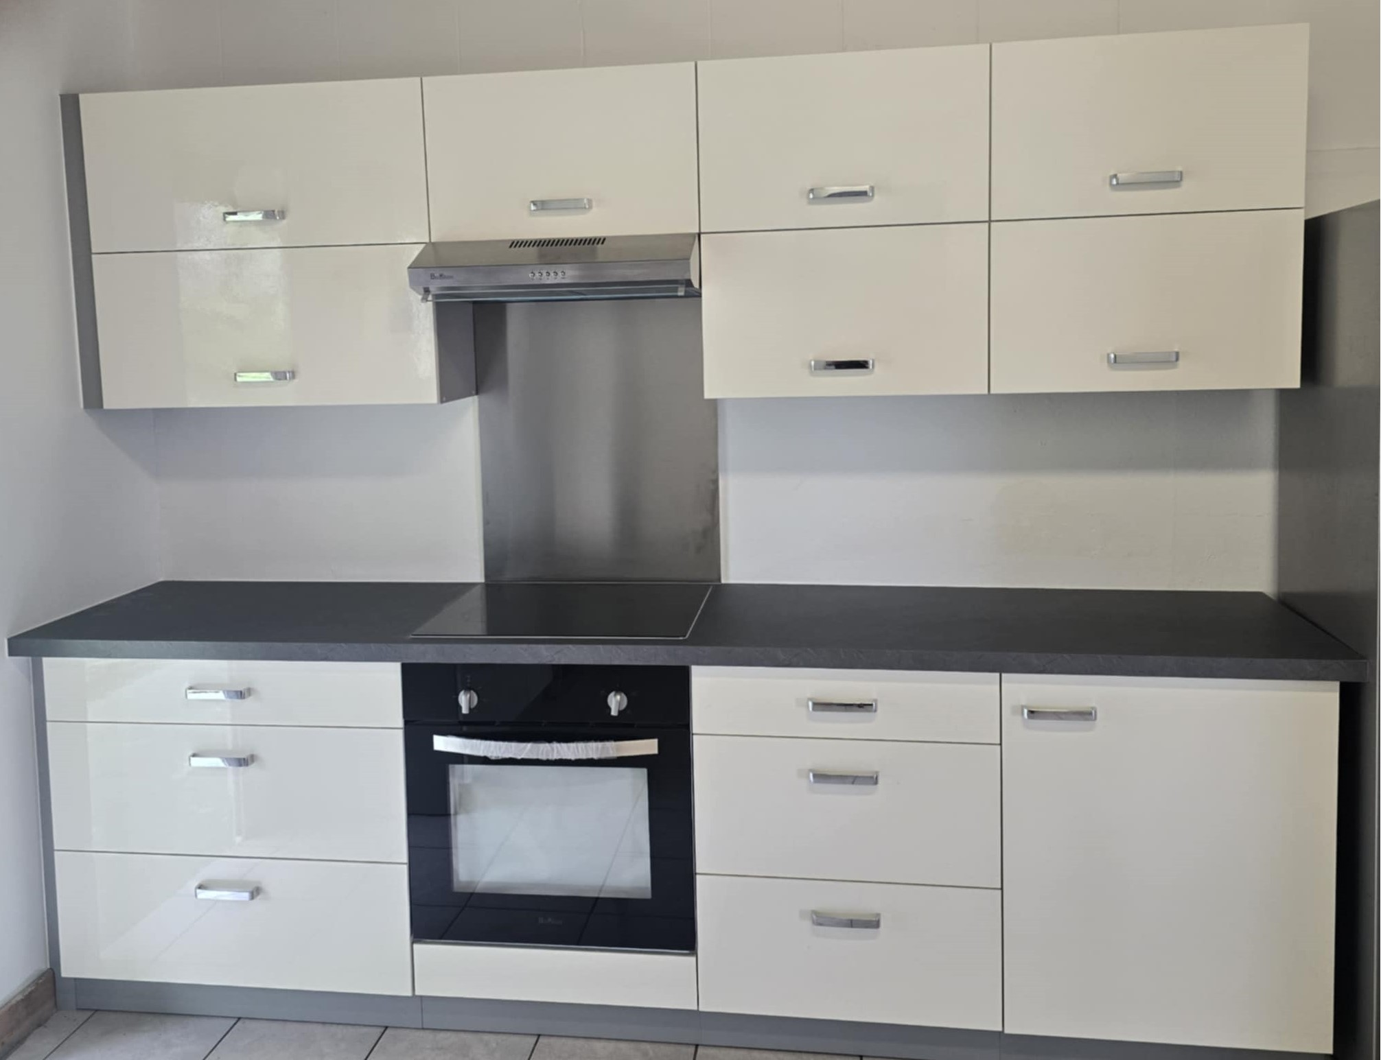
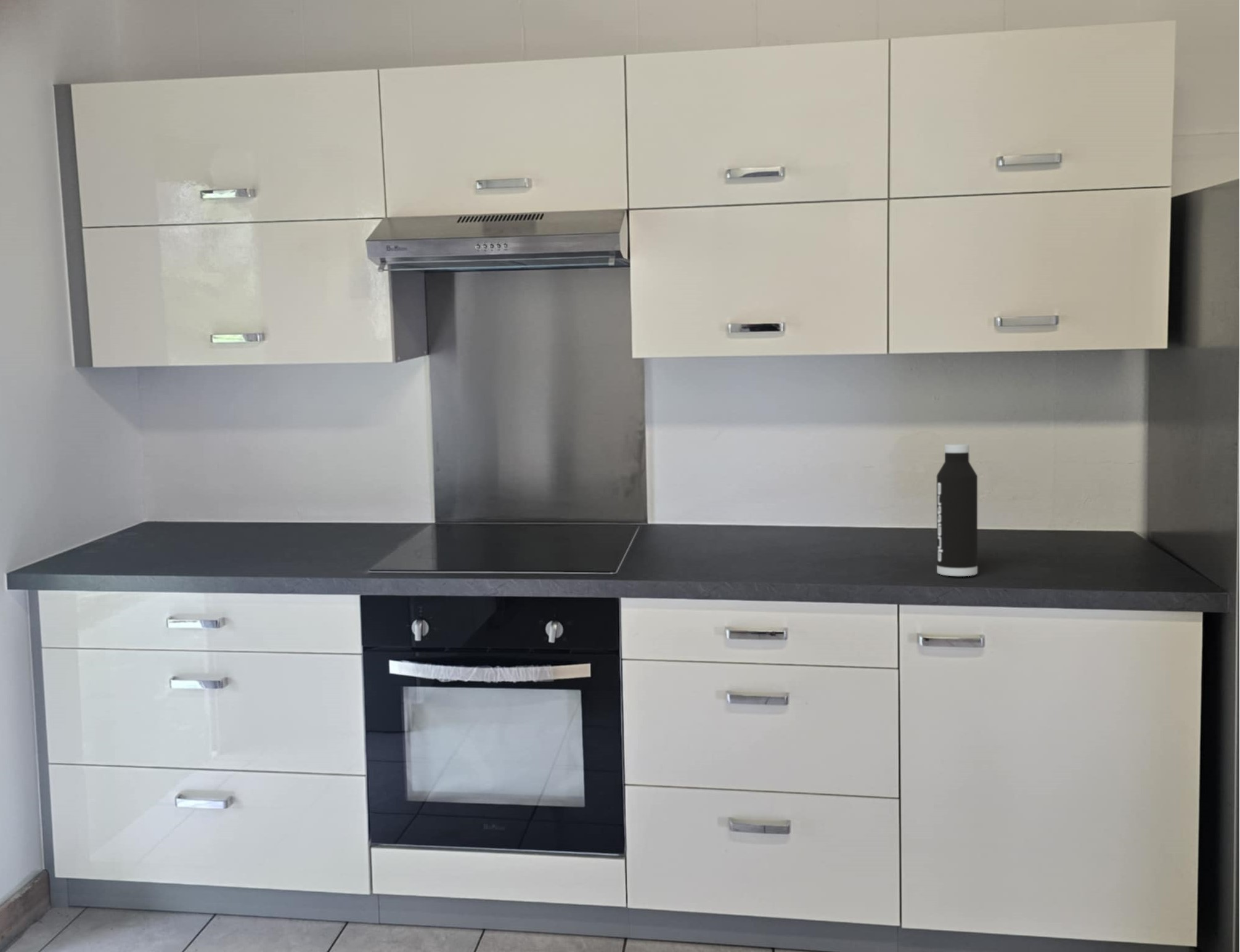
+ water bottle [936,443,978,577]
